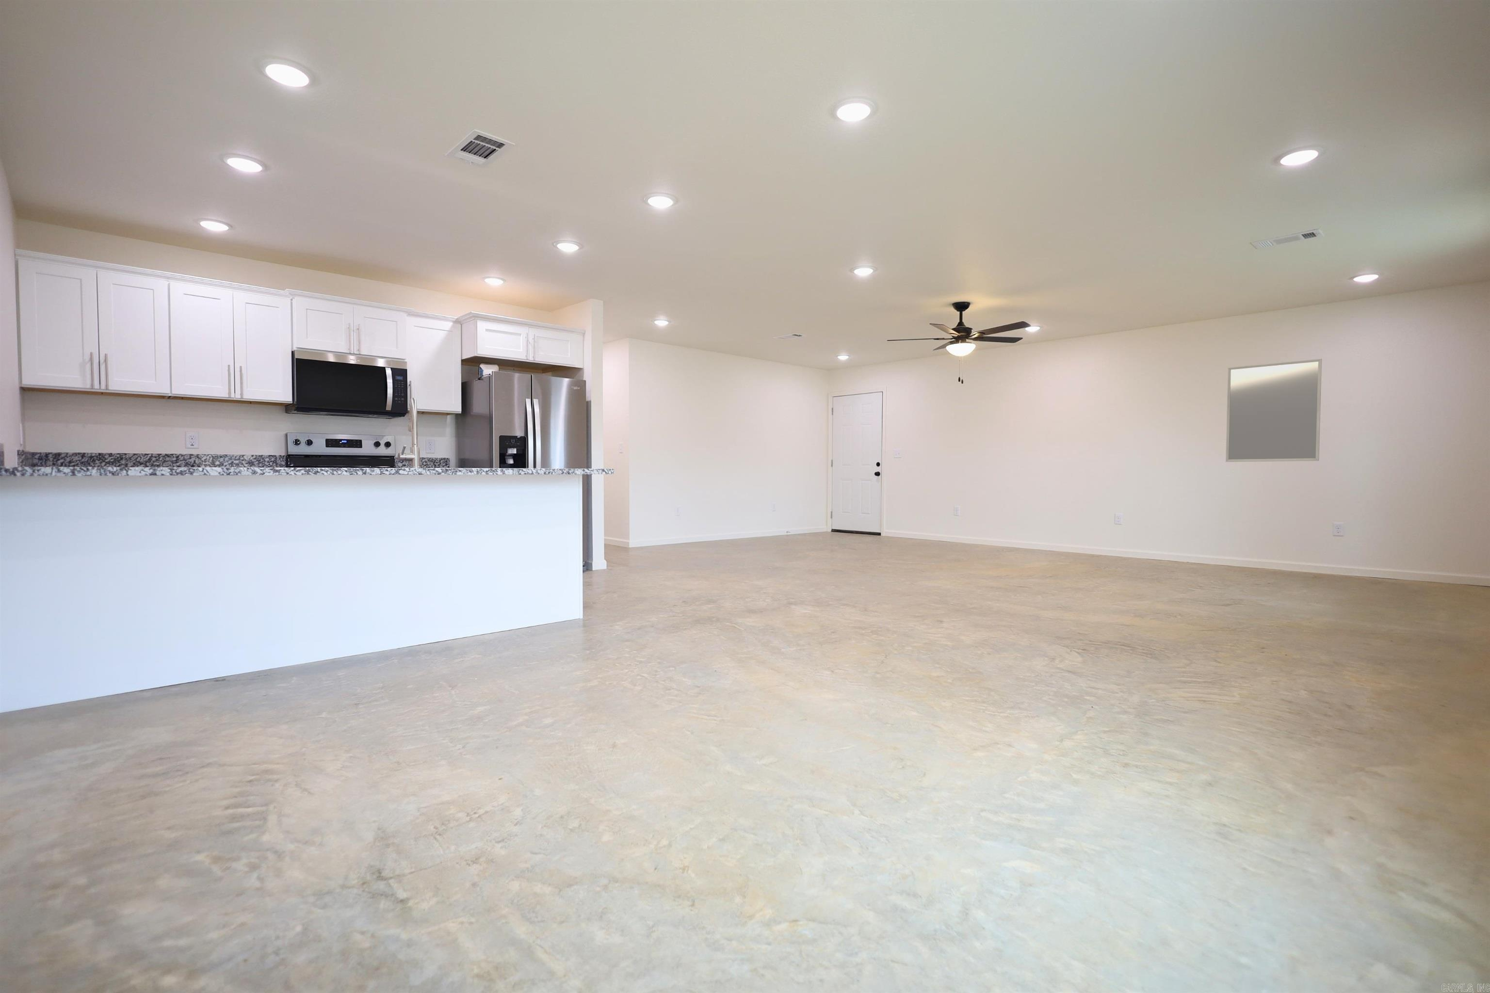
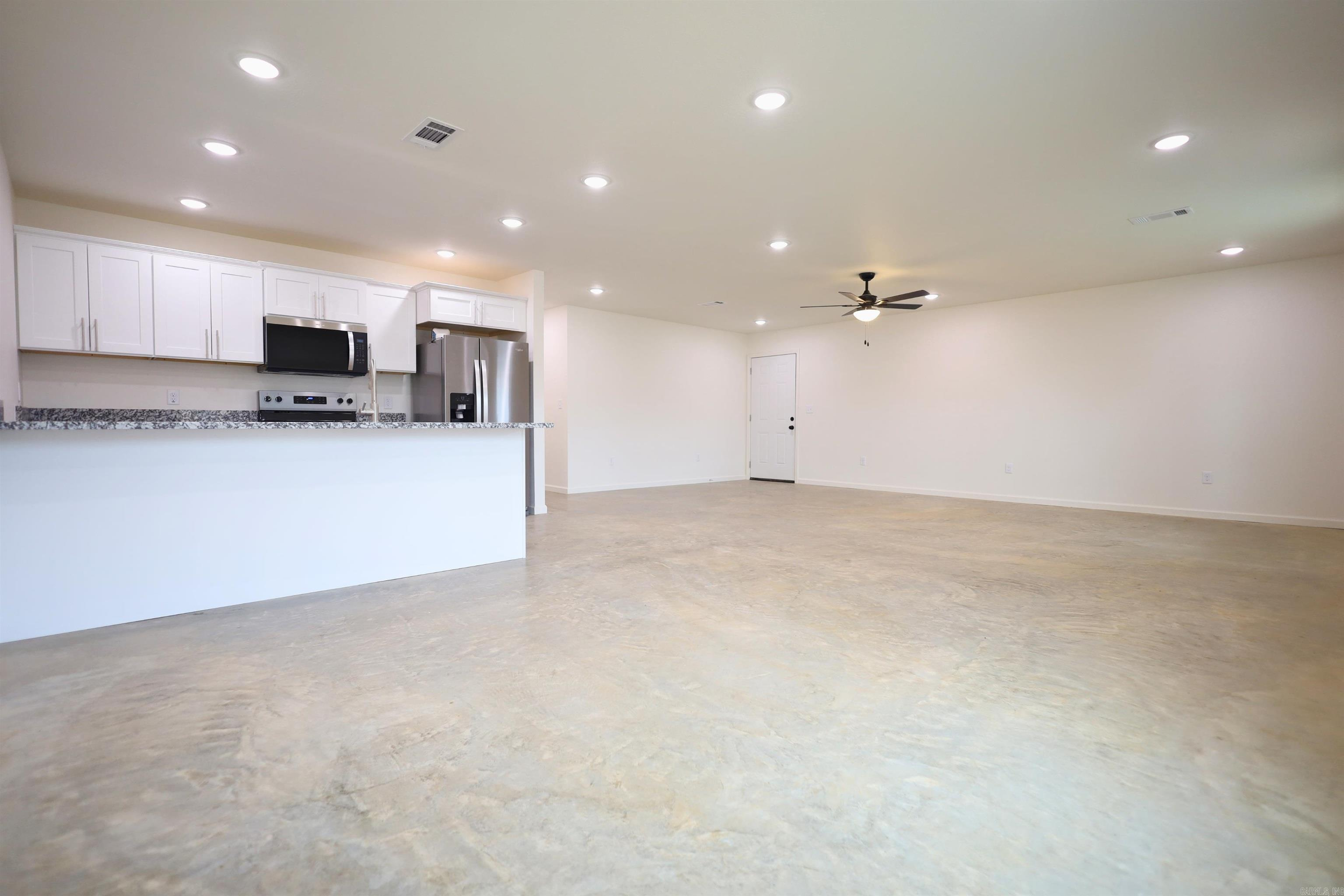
- home mirror [1225,358,1323,462]
